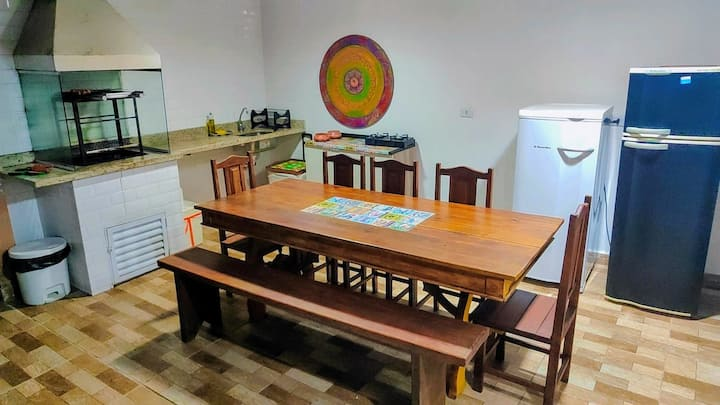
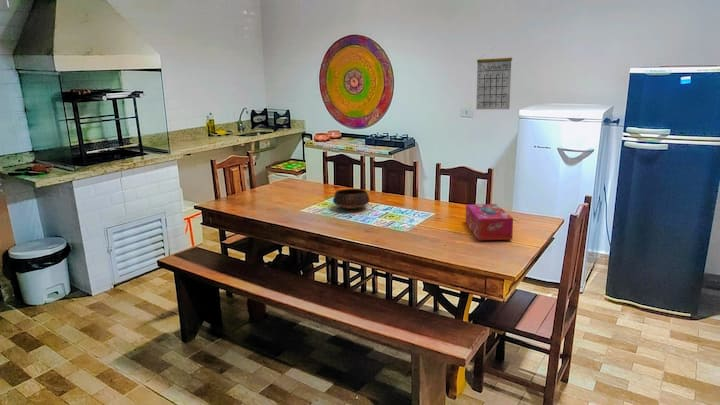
+ tissue box [465,203,514,241]
+ calendar [475,47,513,110]
+ bowl [332,188,370,210]
